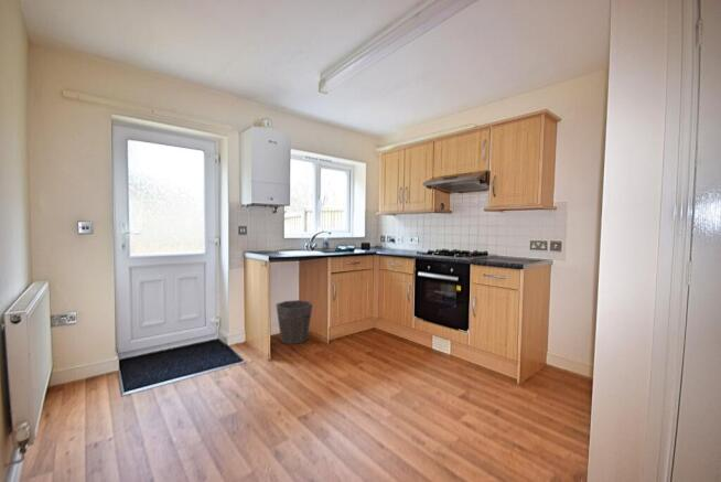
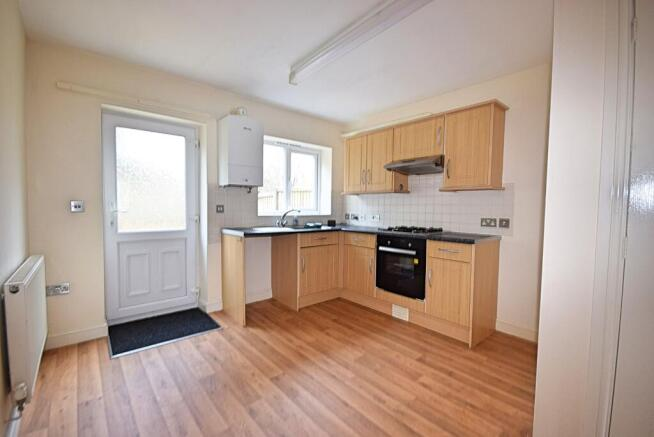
- waste bin [275,299,313,345]
